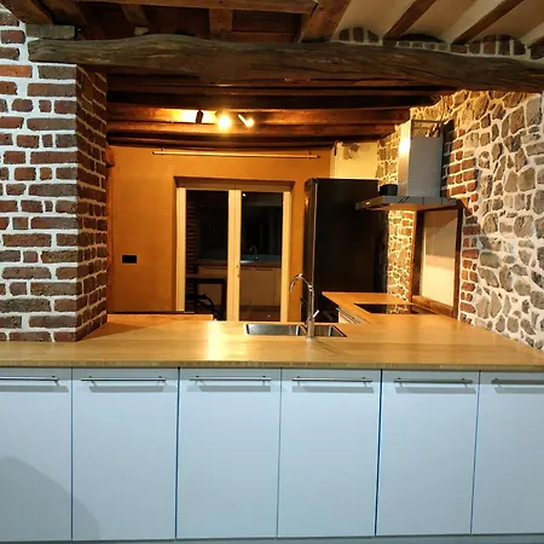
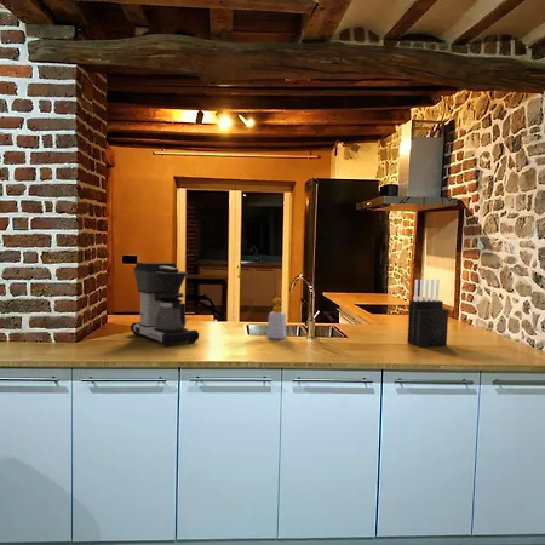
+ knife block [406,279,449,348]
+ coffee maker [130,260,200,348]
+ soap bottle [265,297,287,340]
